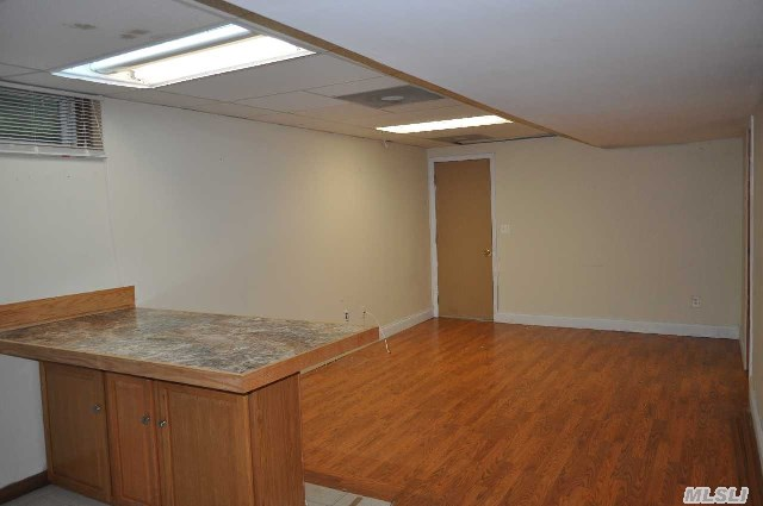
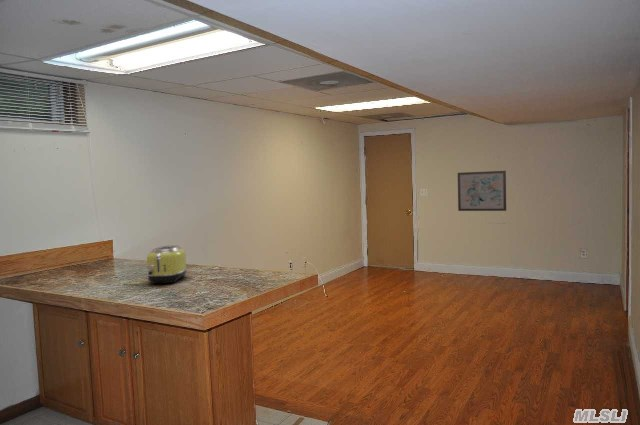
+ wall art [457,170,507,212]
+ toaster [146,244,188,285]
